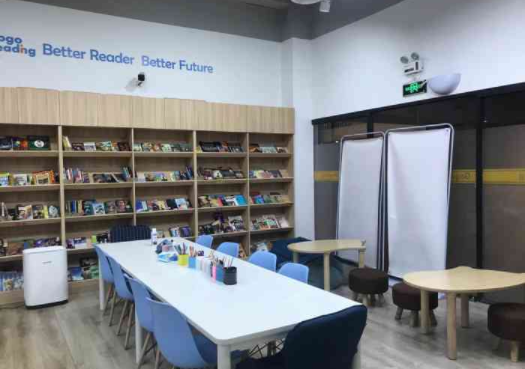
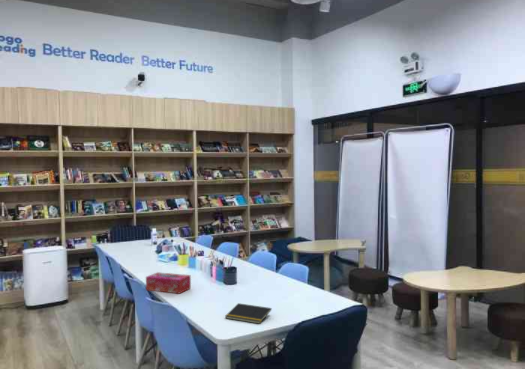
+ tissue box [145,271,192,295]
+ notepad [225,302,273,325]
